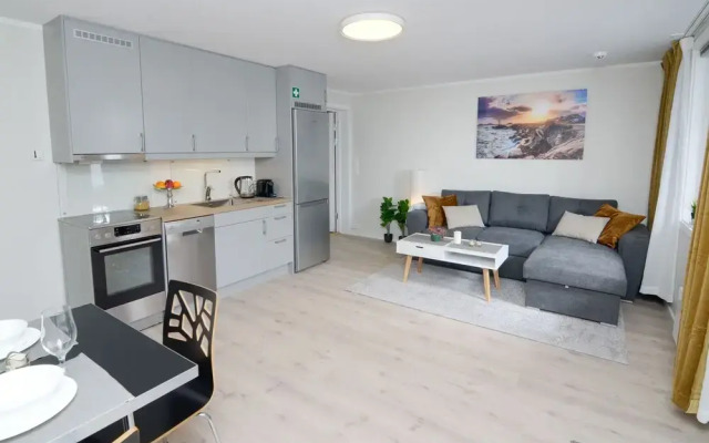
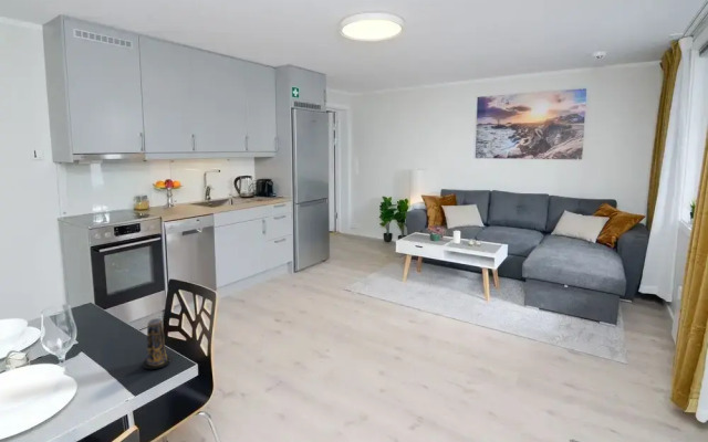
+ candle [142,317,170,370]
